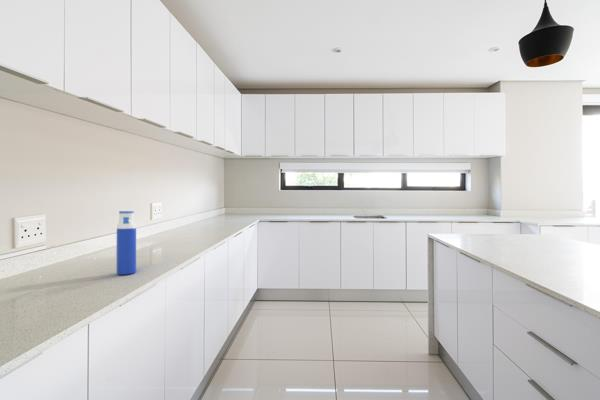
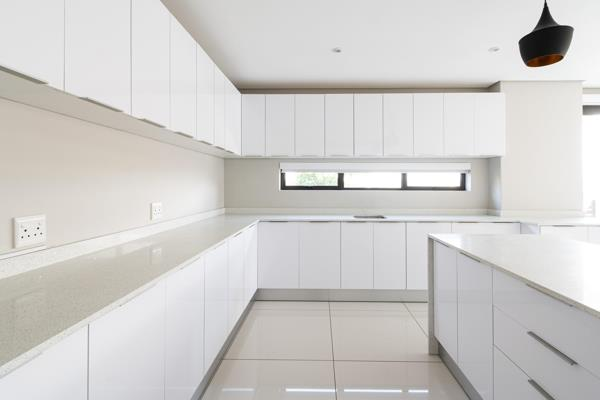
- water bottle [116,210,137,276]
